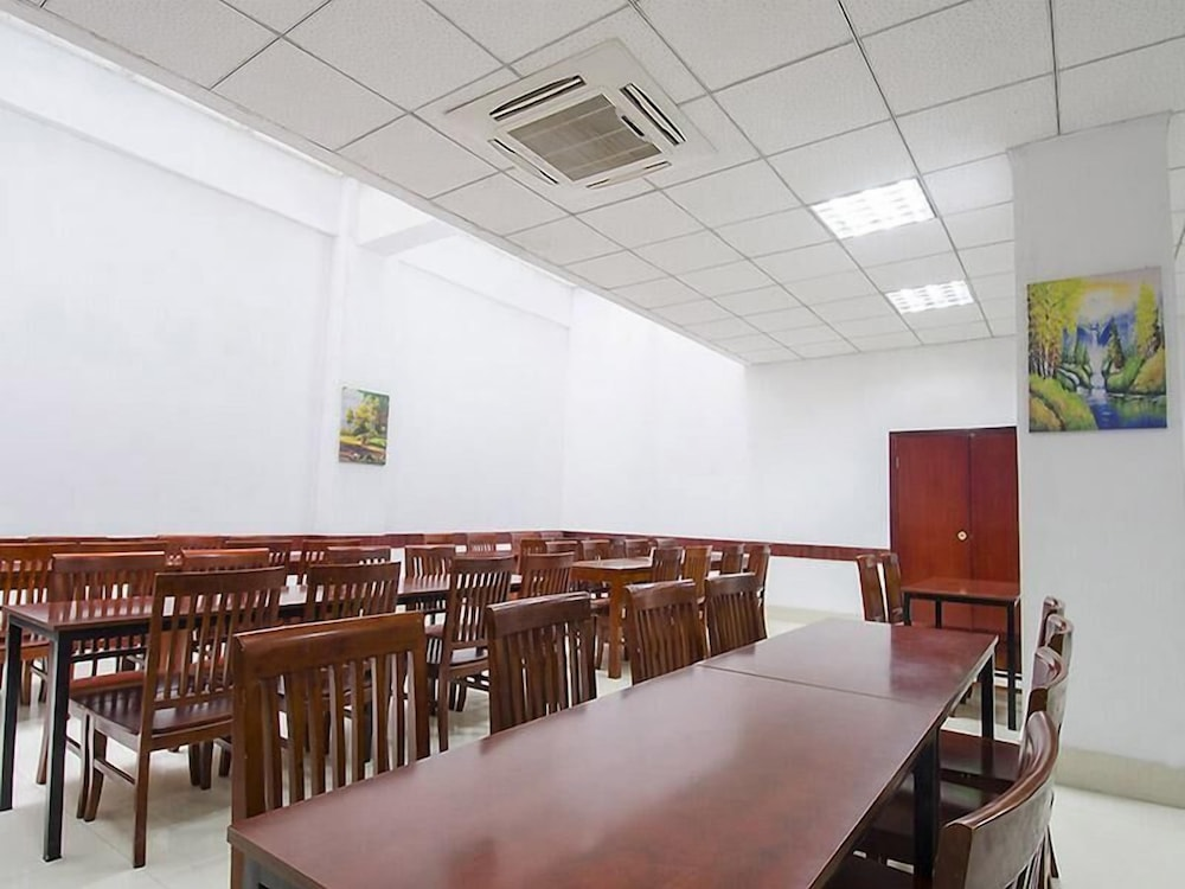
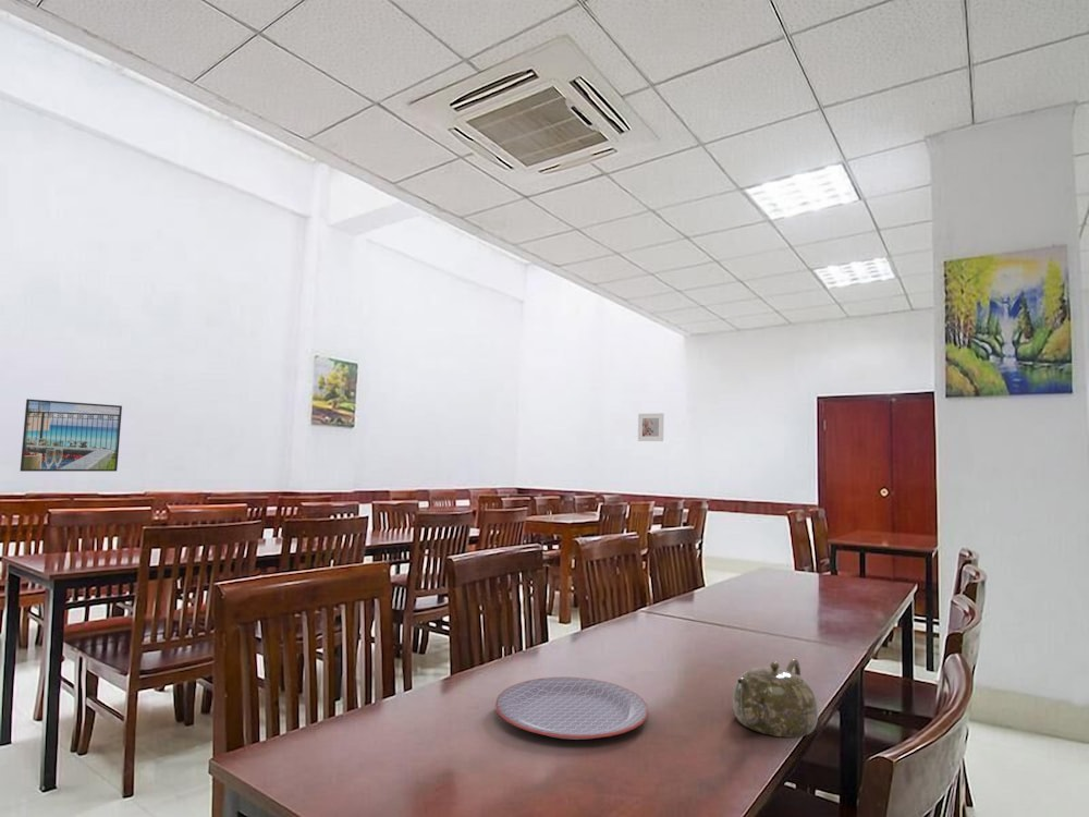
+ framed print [20,399,123,473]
+ teapot [732,658,819,739]
+ plate [494,676,649,741]
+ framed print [637,412,664,442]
